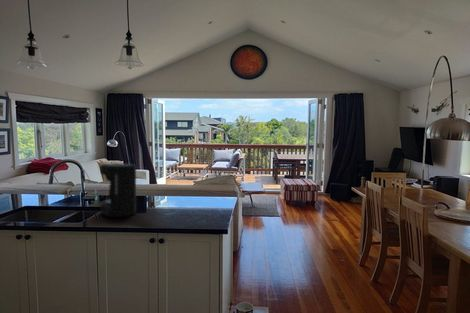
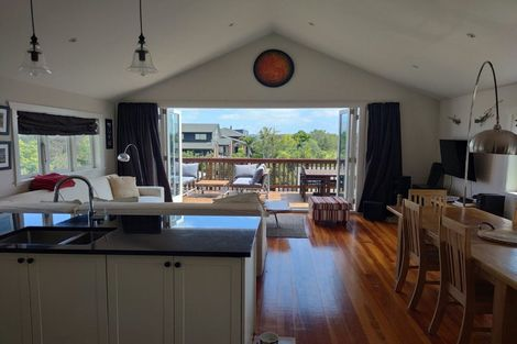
- coffee maker [99,162,137,218]
